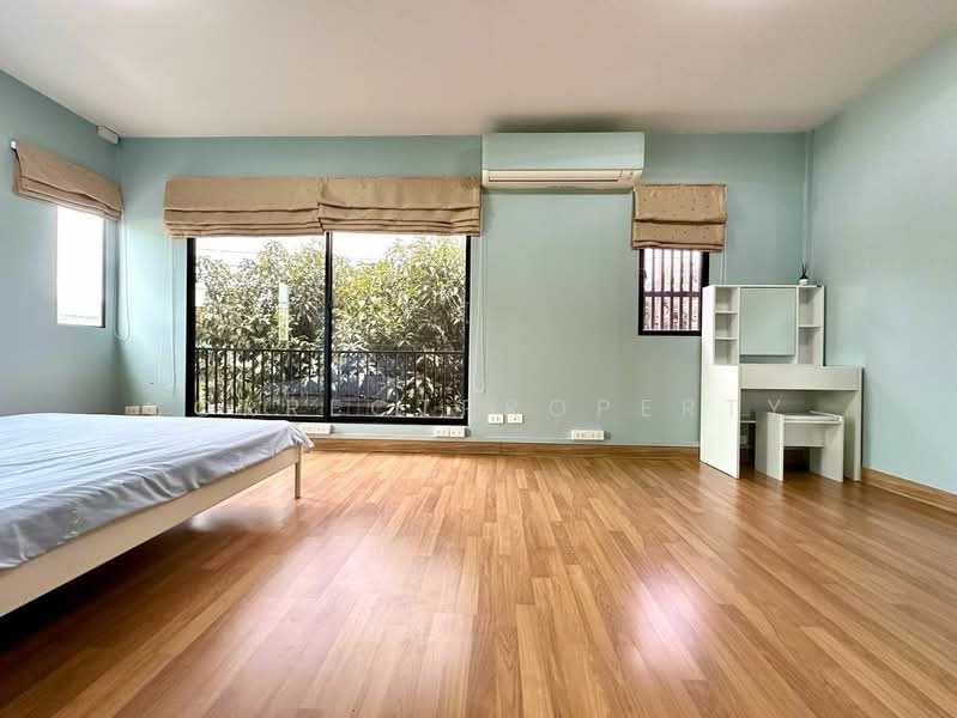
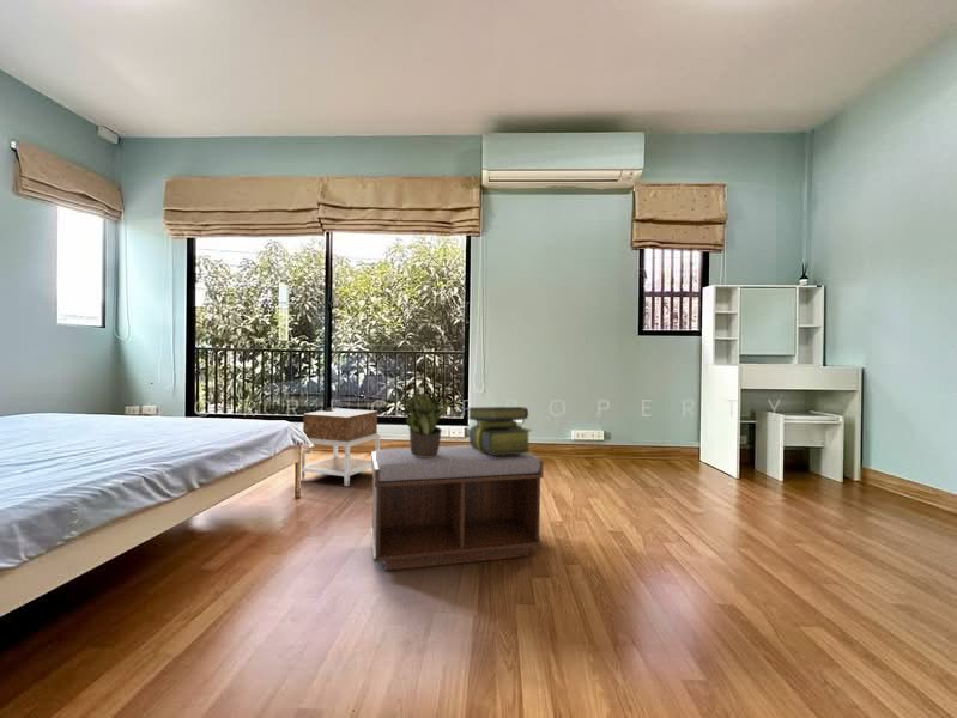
+ nightstand [299,406,381,488]
+ bench [369,444,545,572]
+ stack of books [466,406,533,455]
+ potted plant [398,387,449,457]
